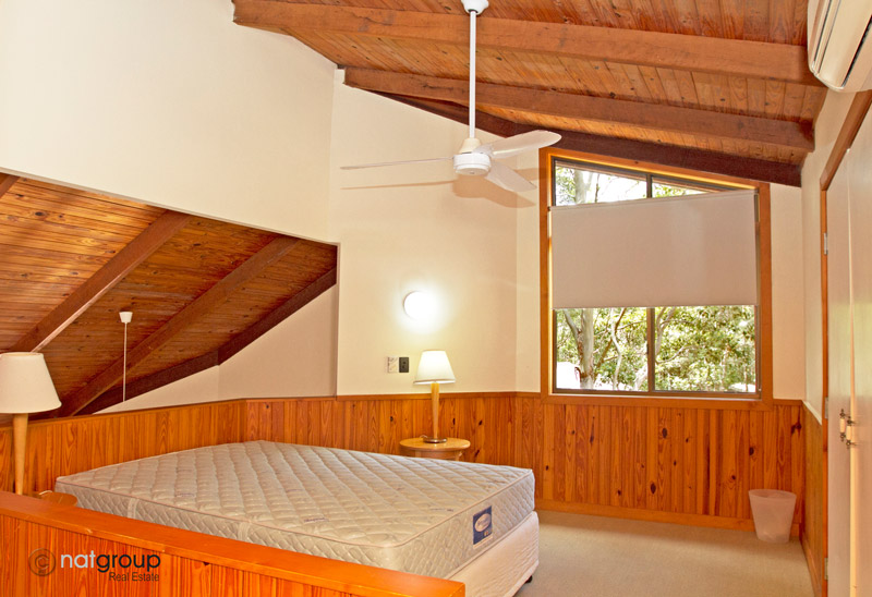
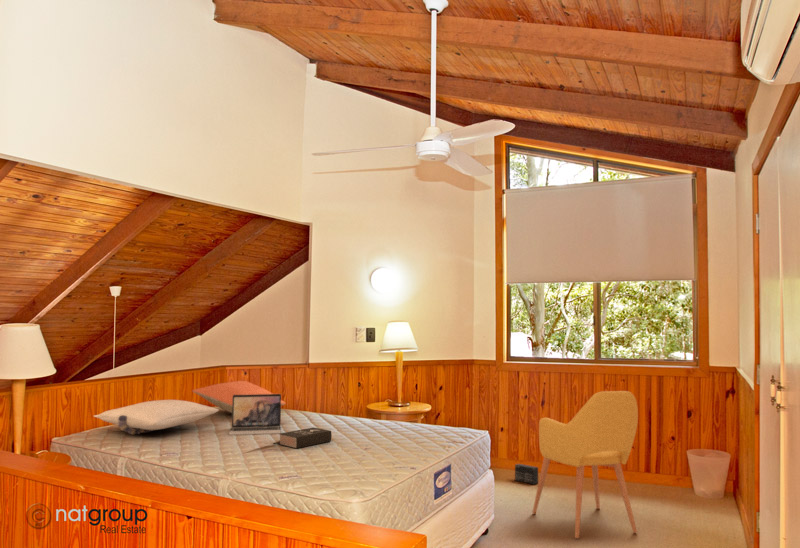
+ laptop [228,393,282,436]
+ pillow [93,399,220,436]
+ pillow [191,380,287,414]
+ box [514,463,539,485]
+ book [278,426,333,449]
+ chair [531,390,639,540]
